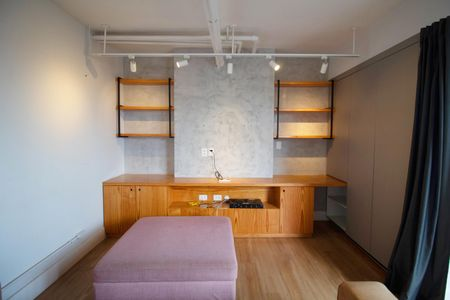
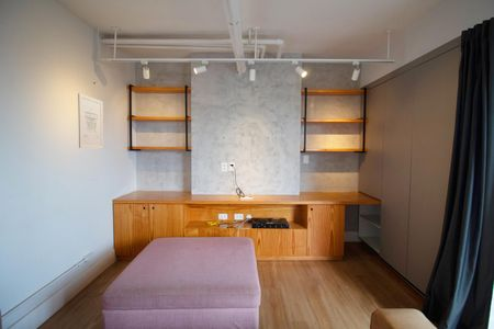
+ wall art [77,92,104,150]
